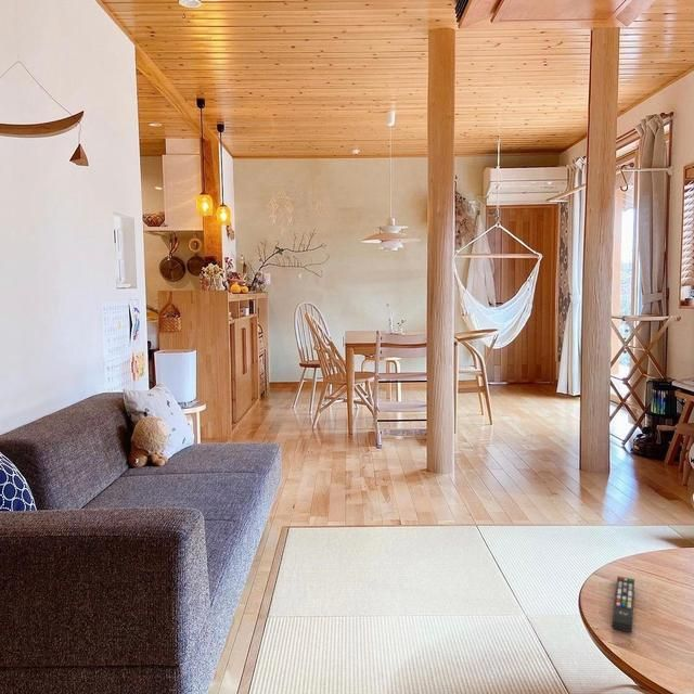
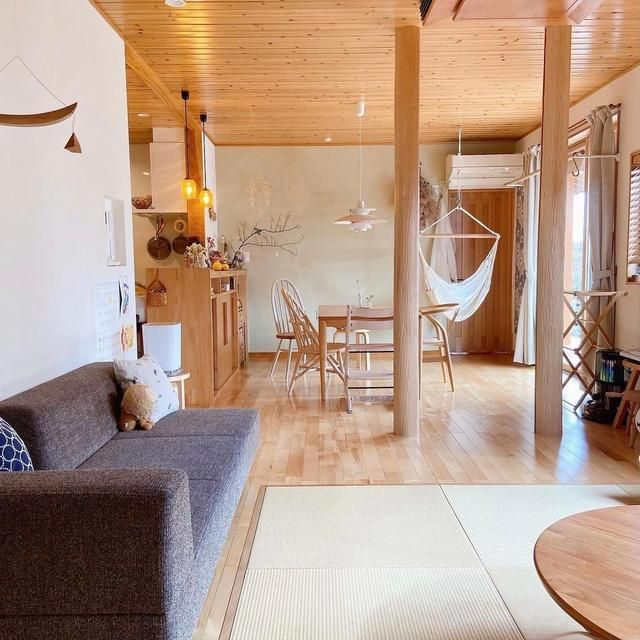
- remote control [612,575,635,633]
